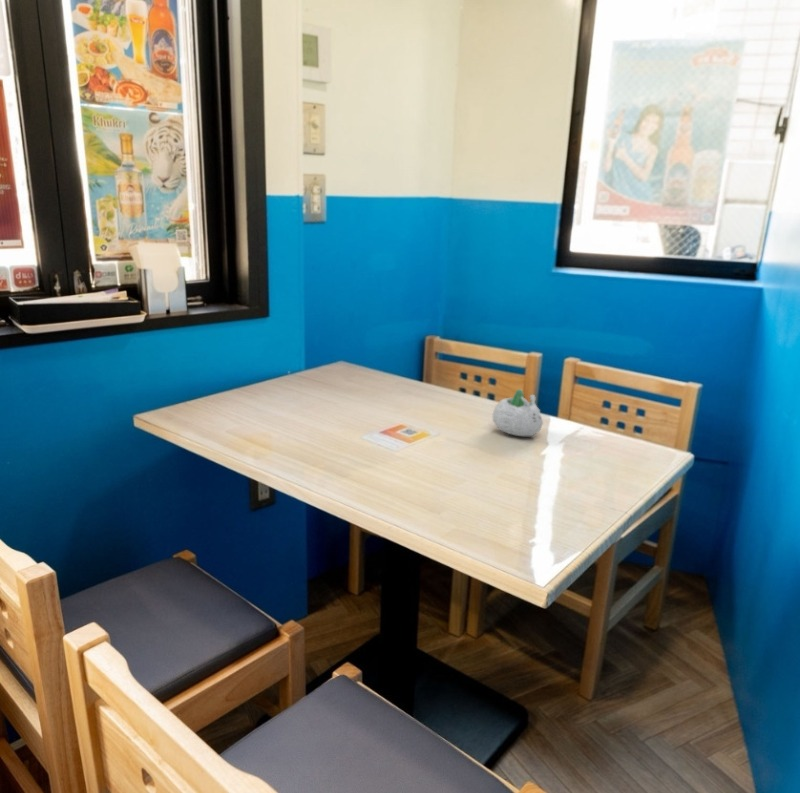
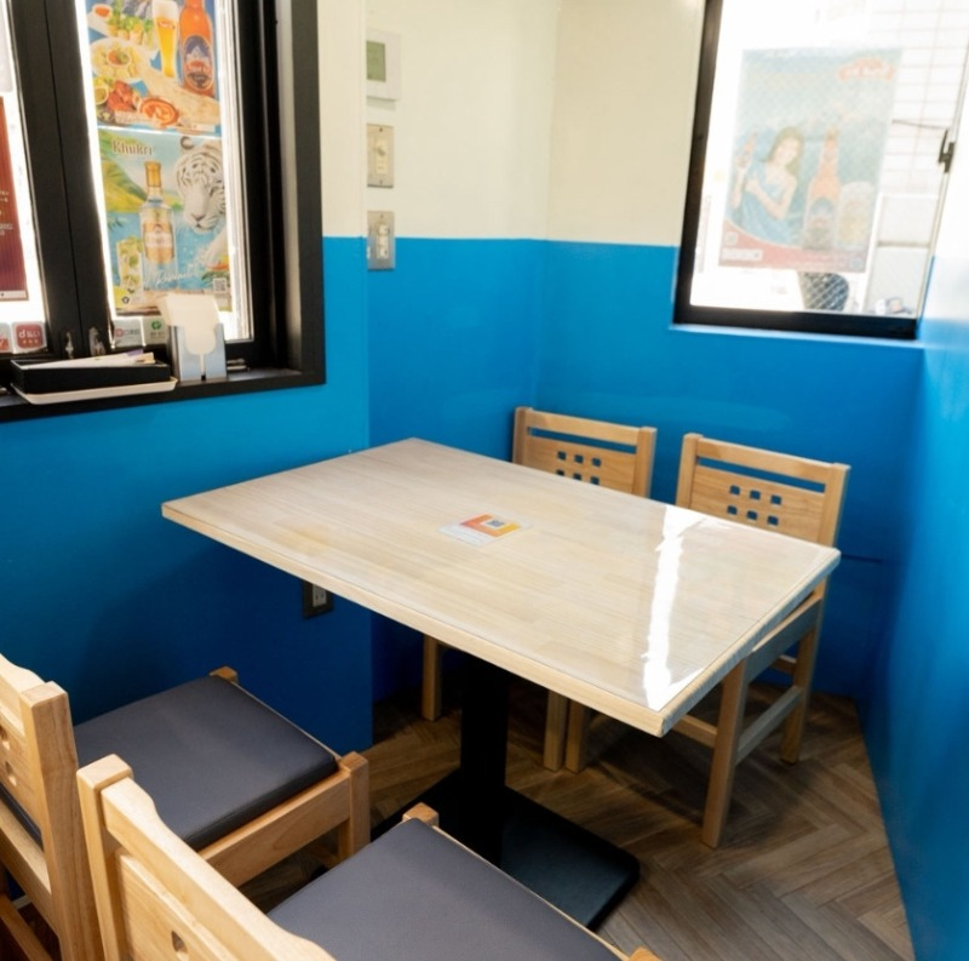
- succulent planter [492,388,544,437]
